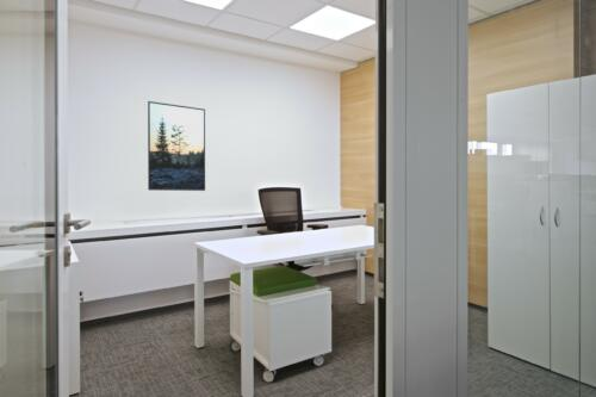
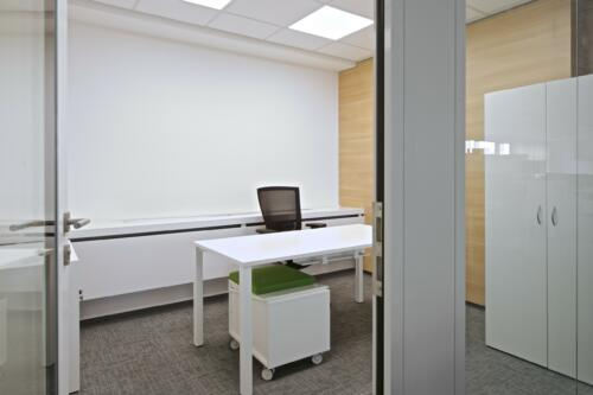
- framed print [147,100,206,192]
